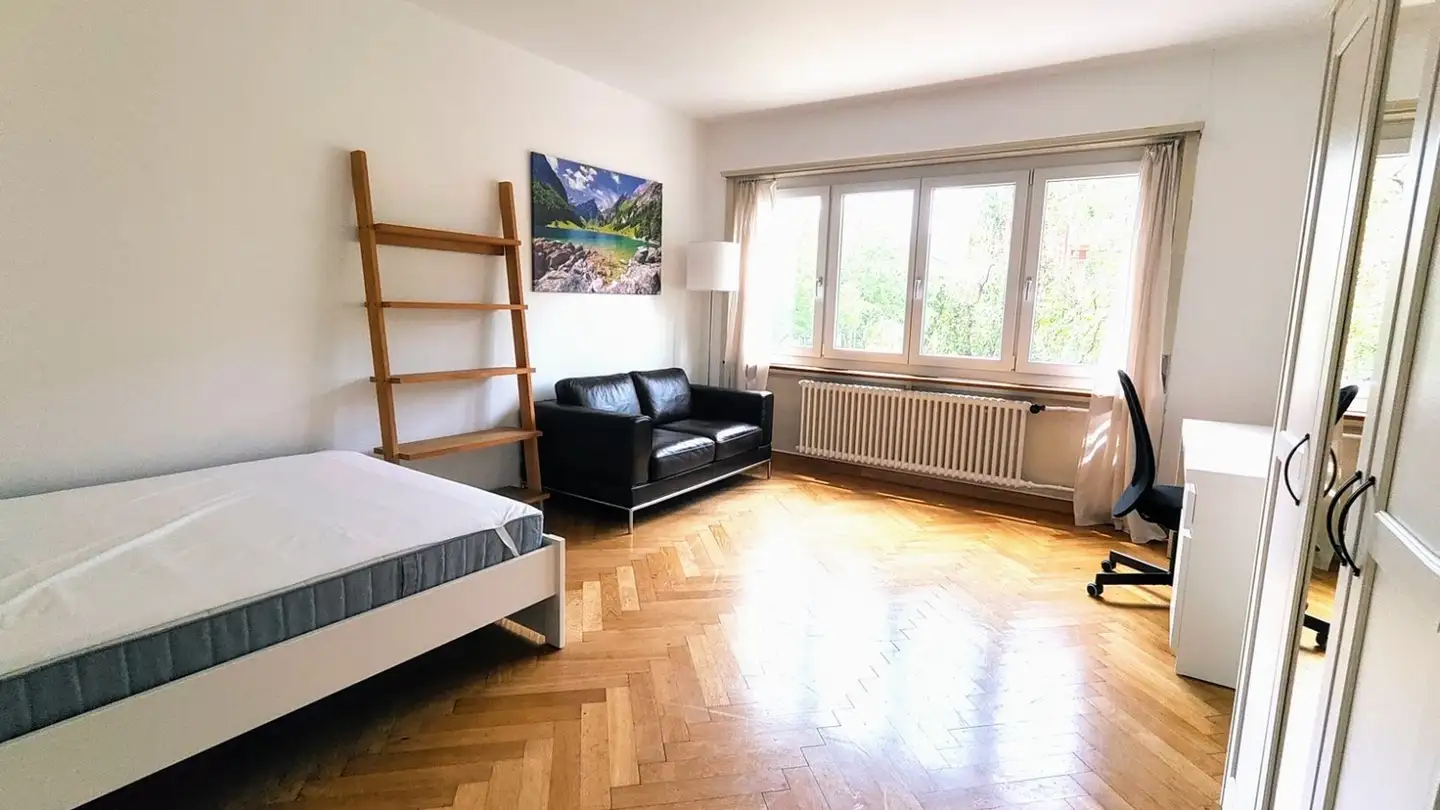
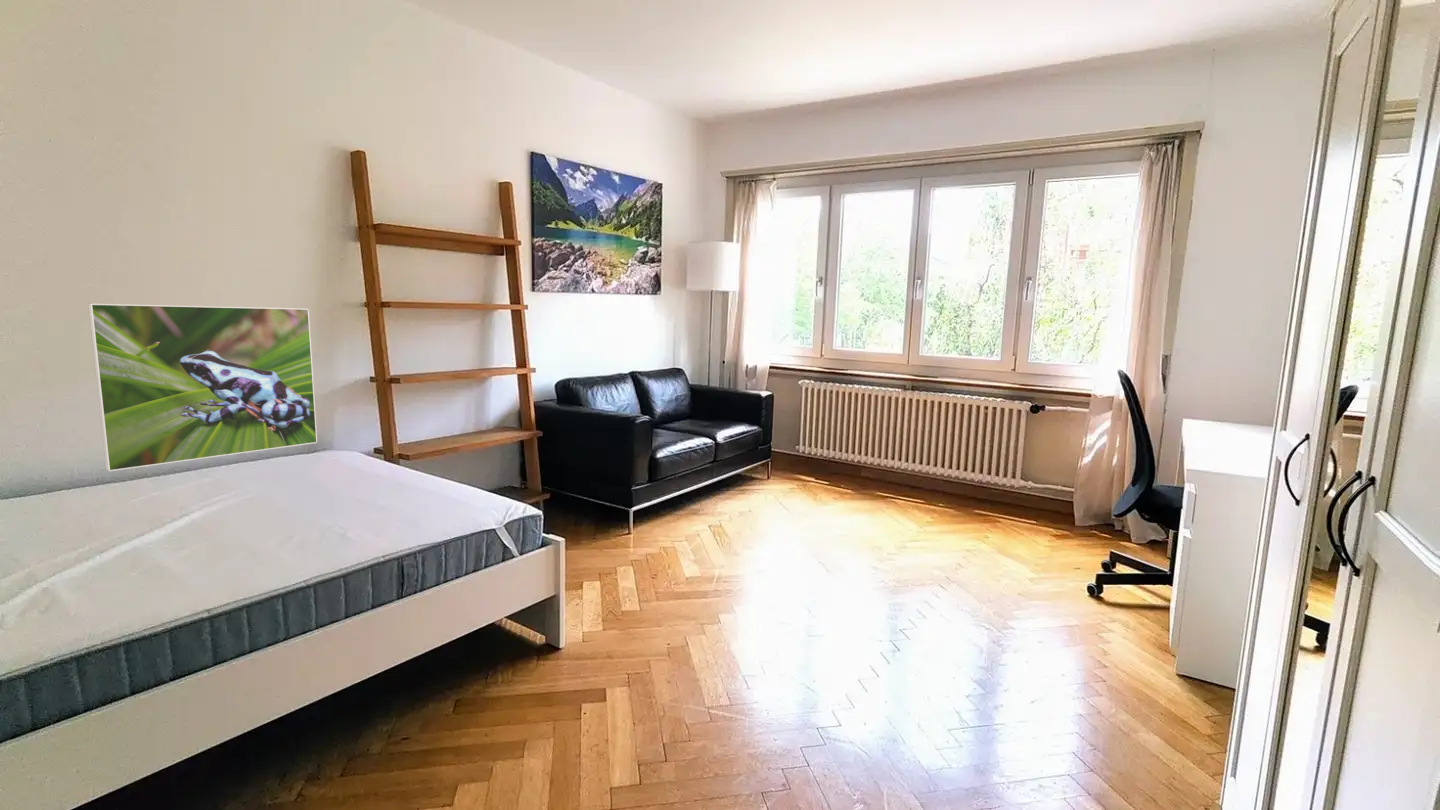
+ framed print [87,303,318,472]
